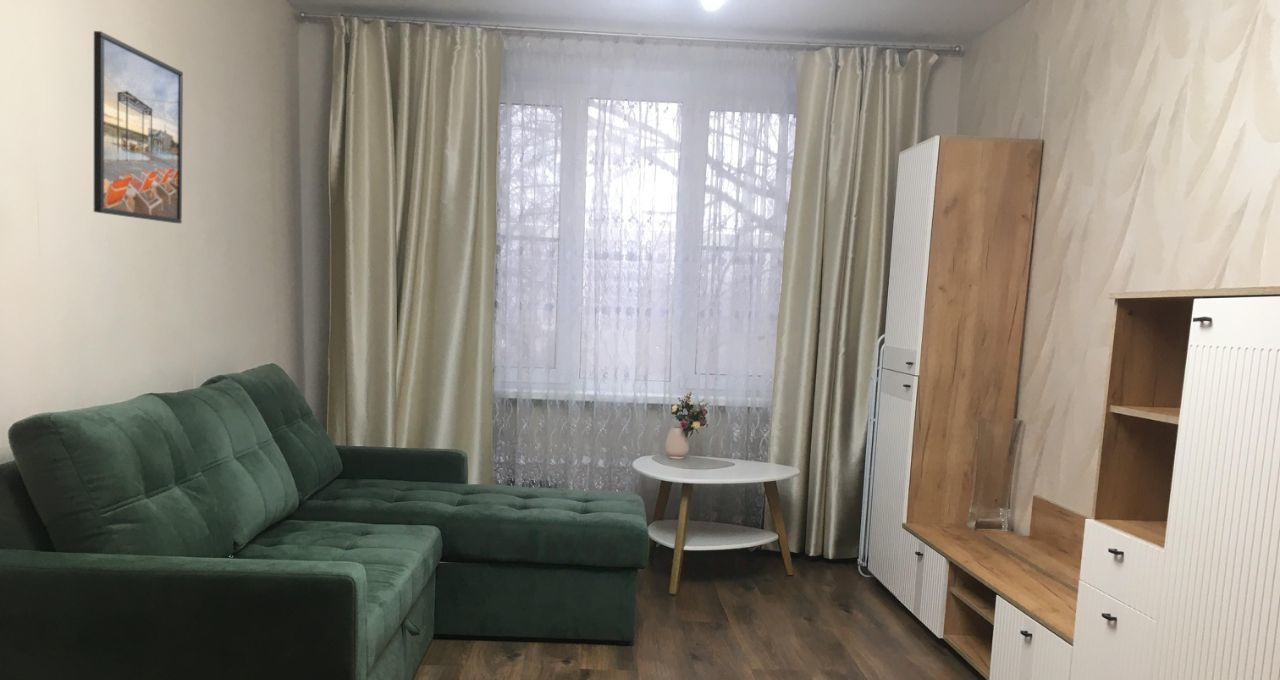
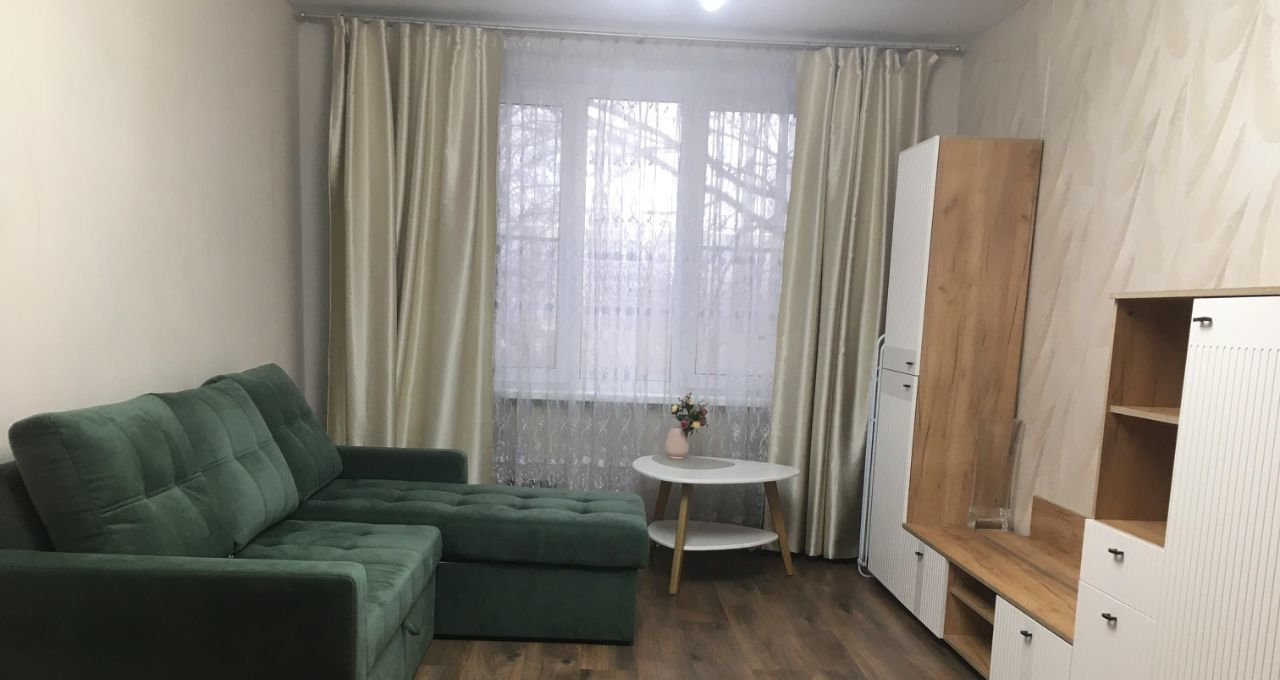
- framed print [93,30,184,224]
